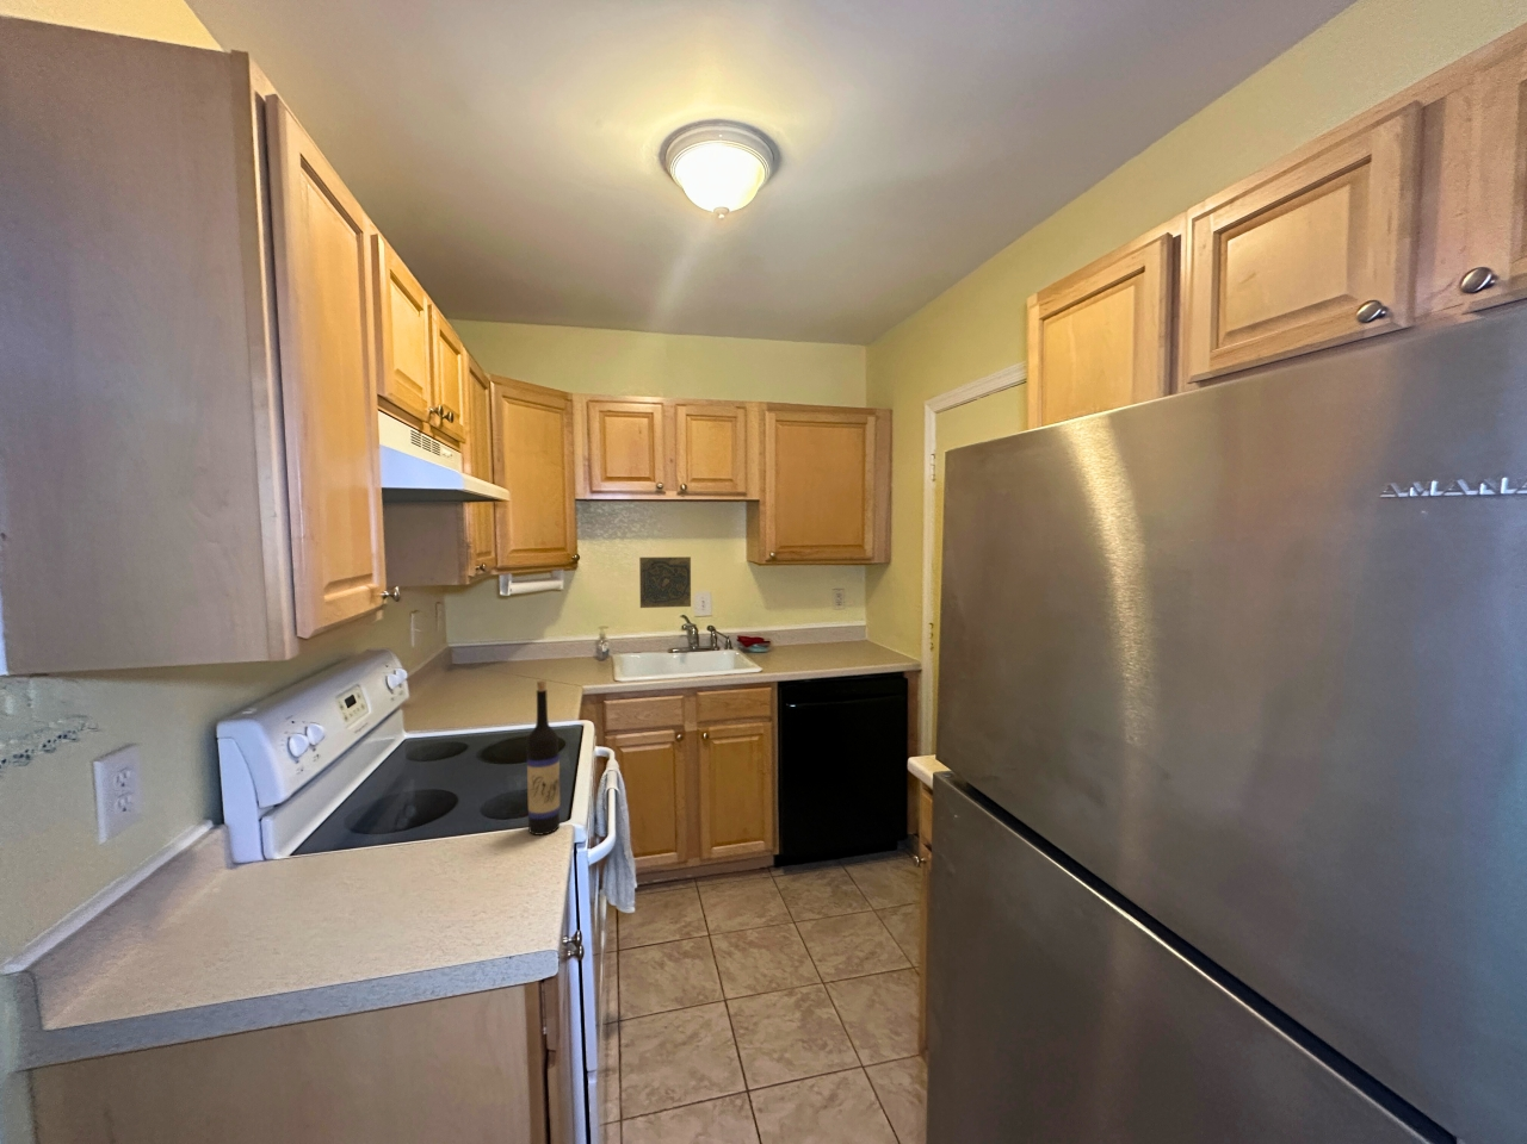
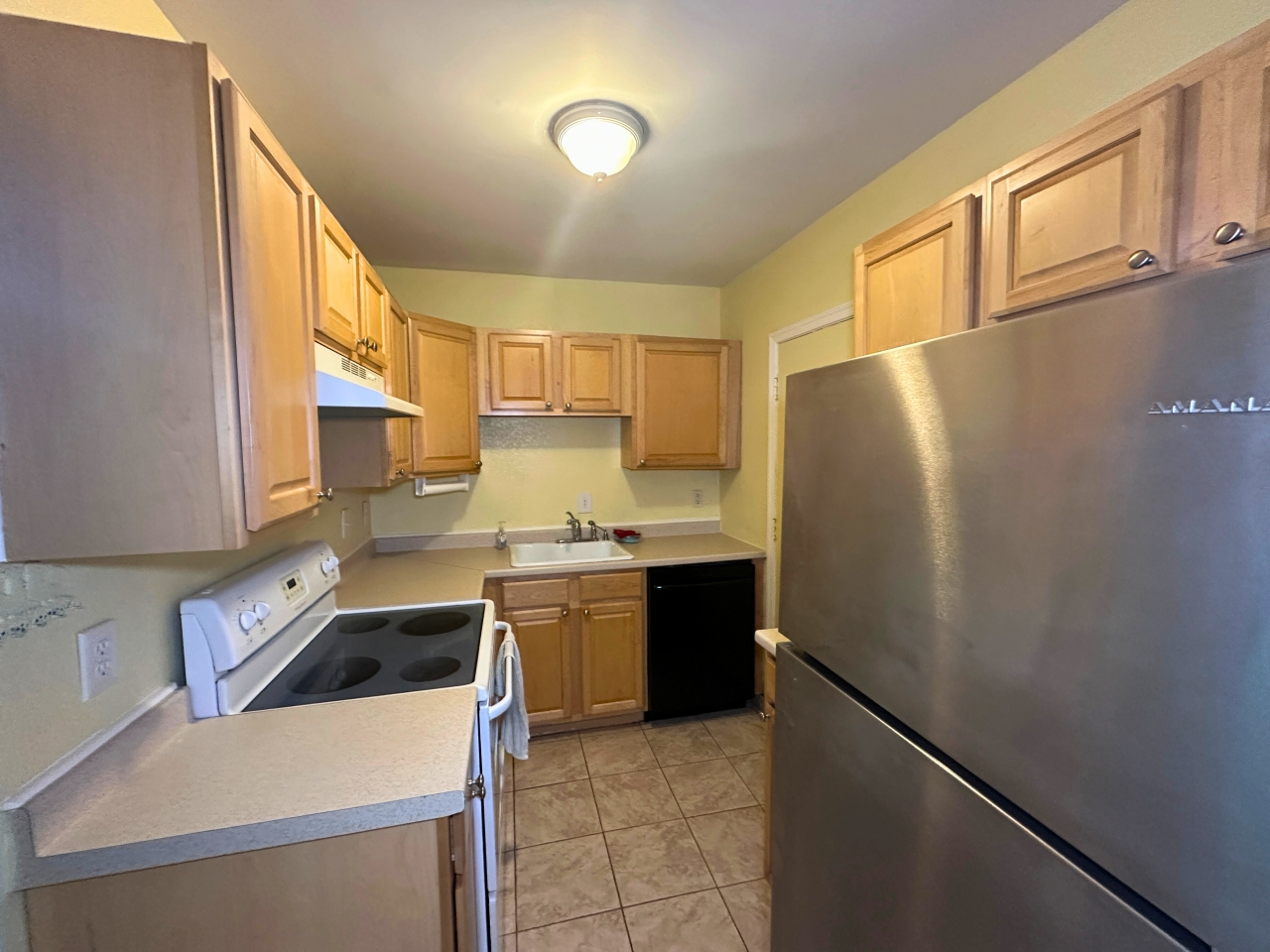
- decorative tile [638,555,691,609]
- wine bottle [527,679,560,836]
